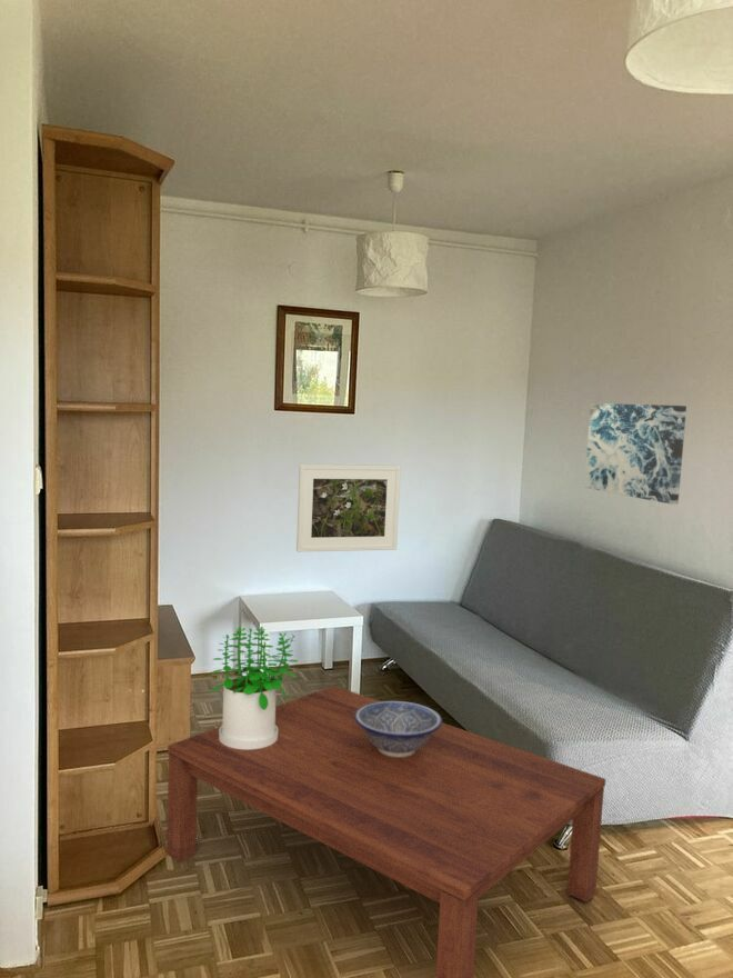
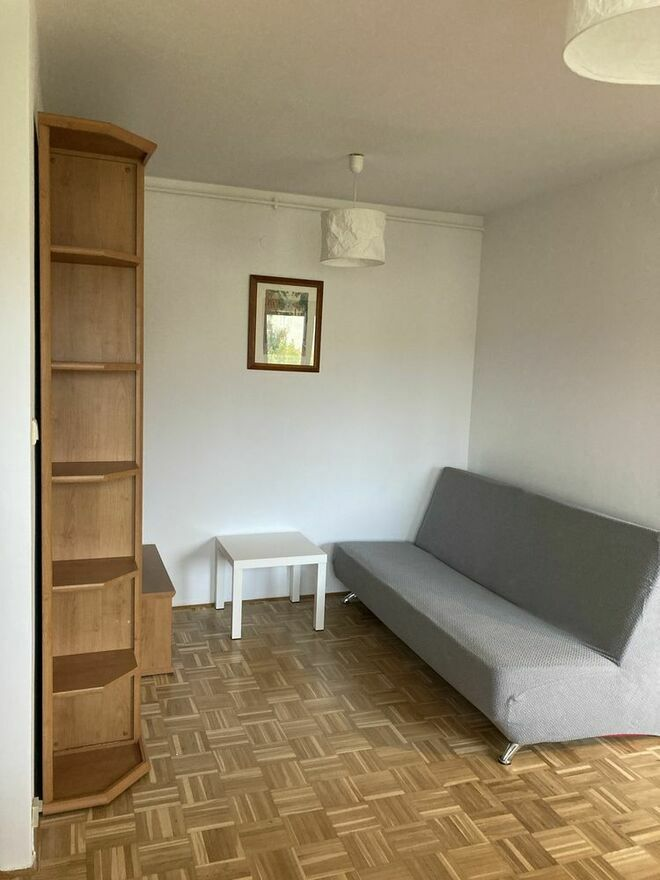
- decorative bowl [354,700,443,757]
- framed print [295,463,402,552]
- coffee table [165,685,606,978]
- potted plant [209,626,299,749]
- wall art [583,402,687,506]
